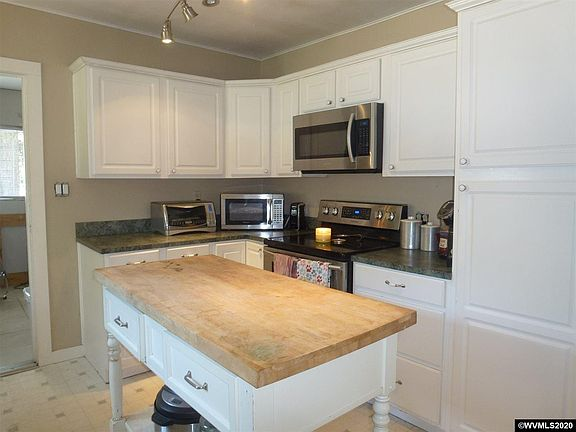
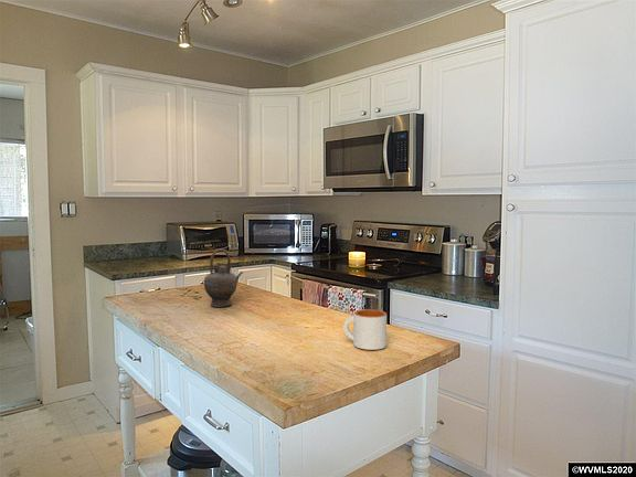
+ teapot [203,247,244,308]
+ mug [342,308,388,351]
